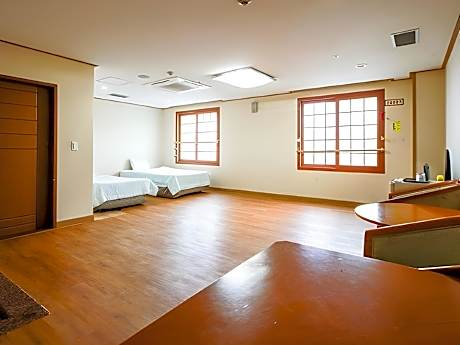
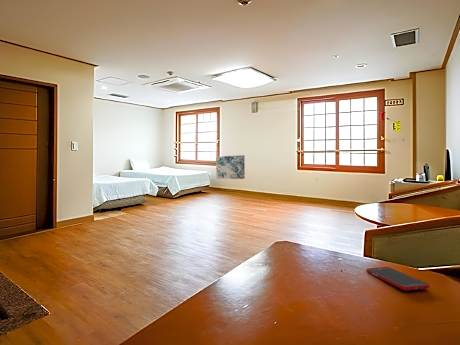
+ wall art [215,154,246,180]
+ cell phone [366,266,430,291]
